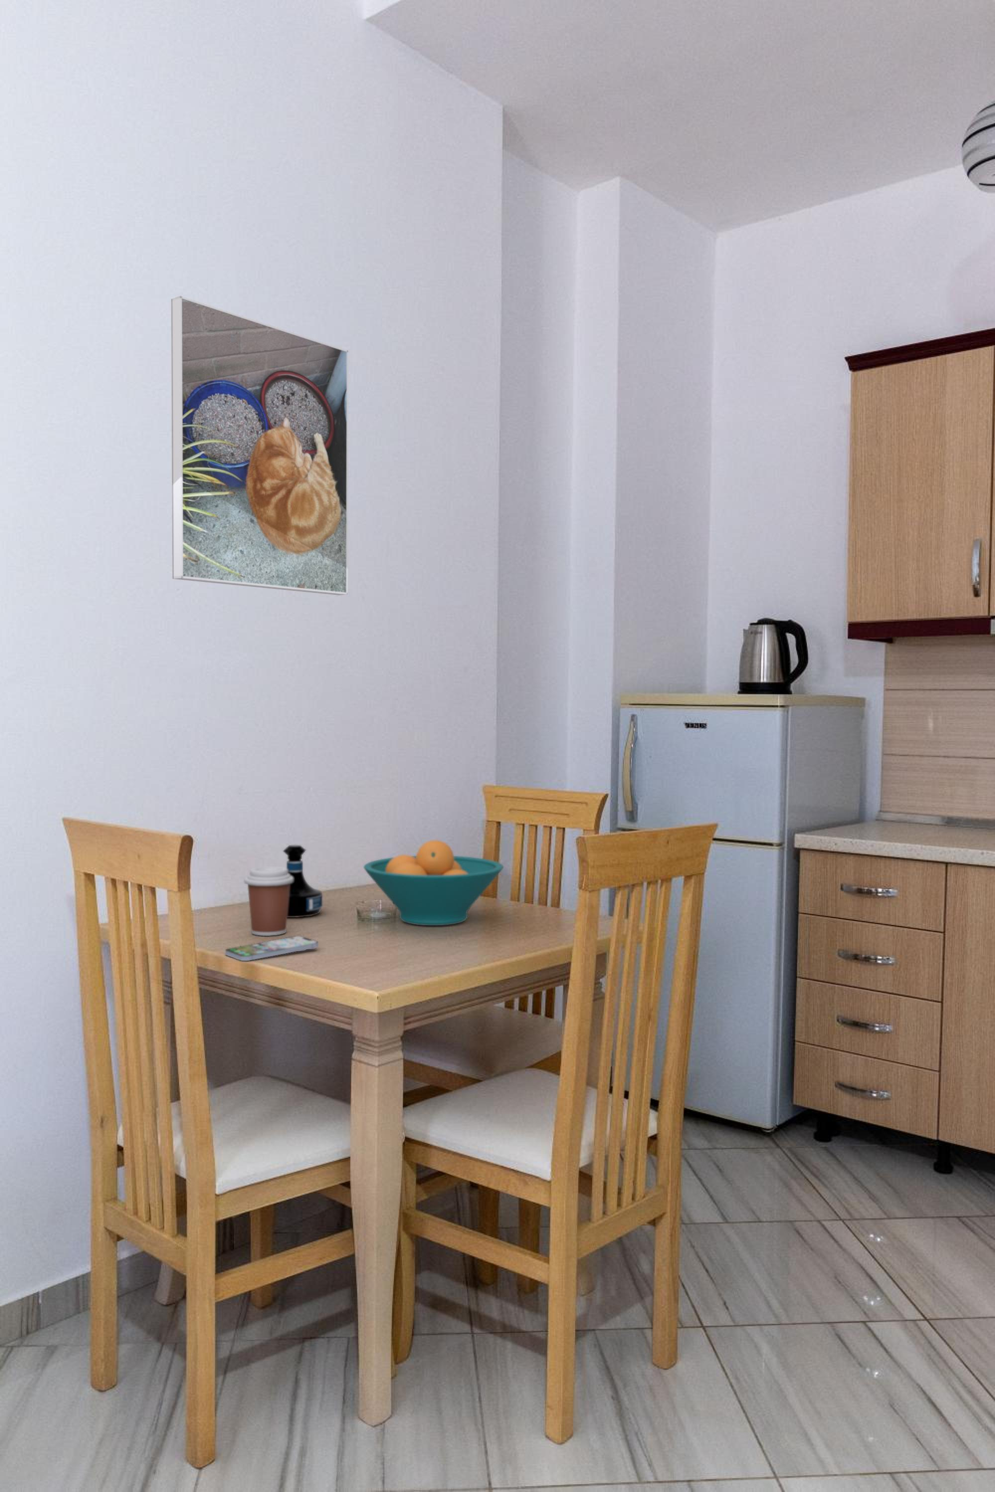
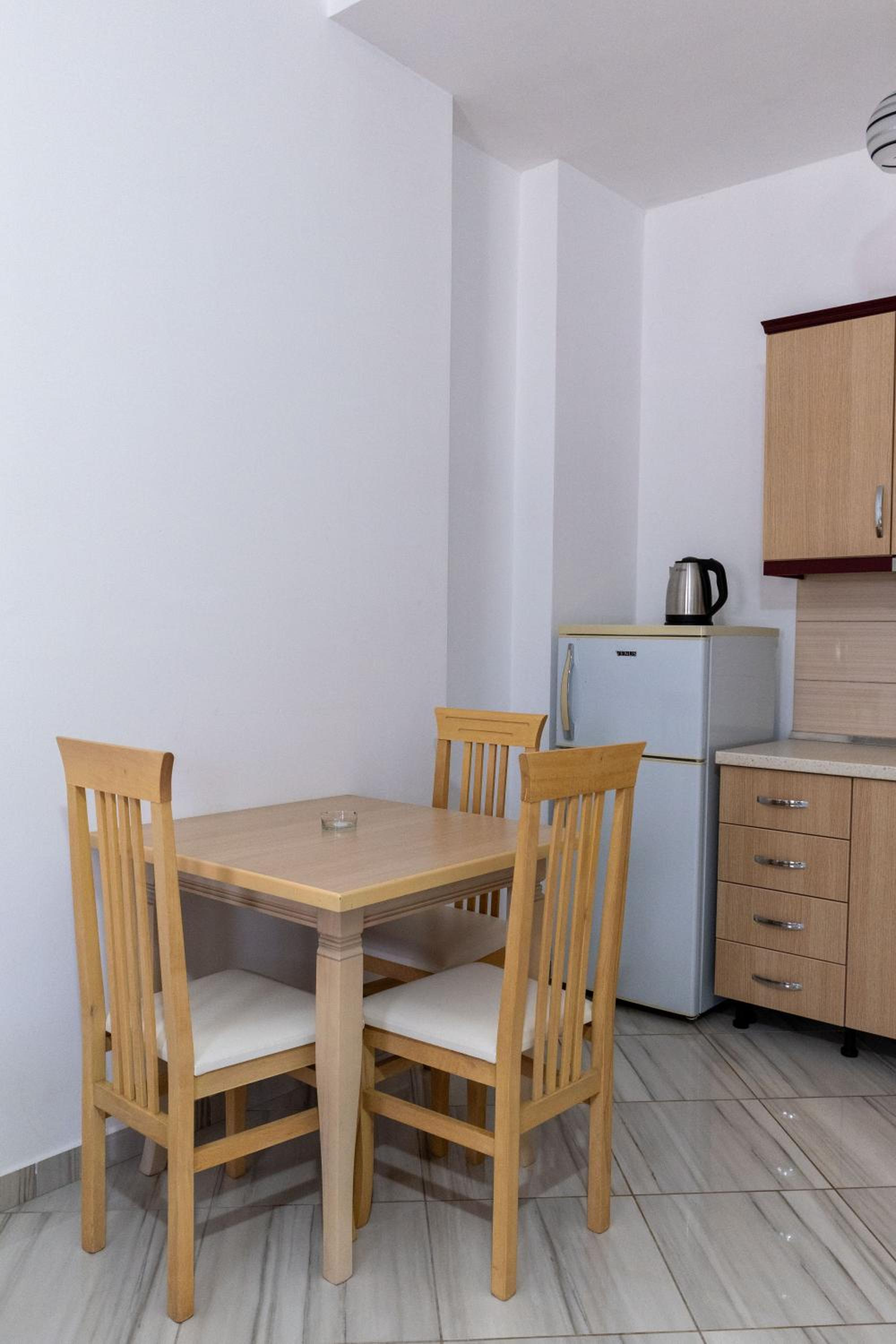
- coffee cup [244,866,293,937]
- fruit bowl [363,839,504,926]
- smartphone [224,936,319,961]
- tequila bottle [282,845,323,918]
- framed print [171,295,349,596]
